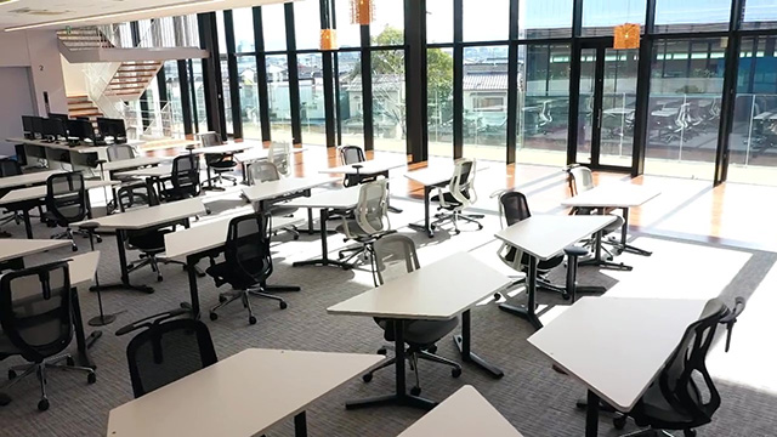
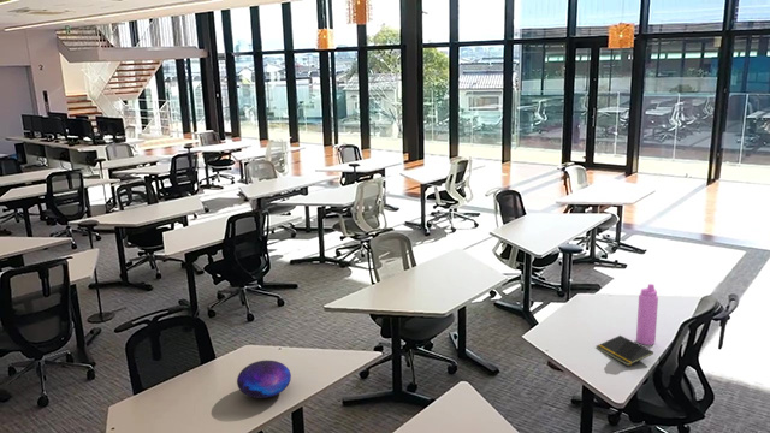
+ water bottle [635,283,659,346]
+ notepad [596,334,654,367]
+ decorative orb [236,360,292,399]
